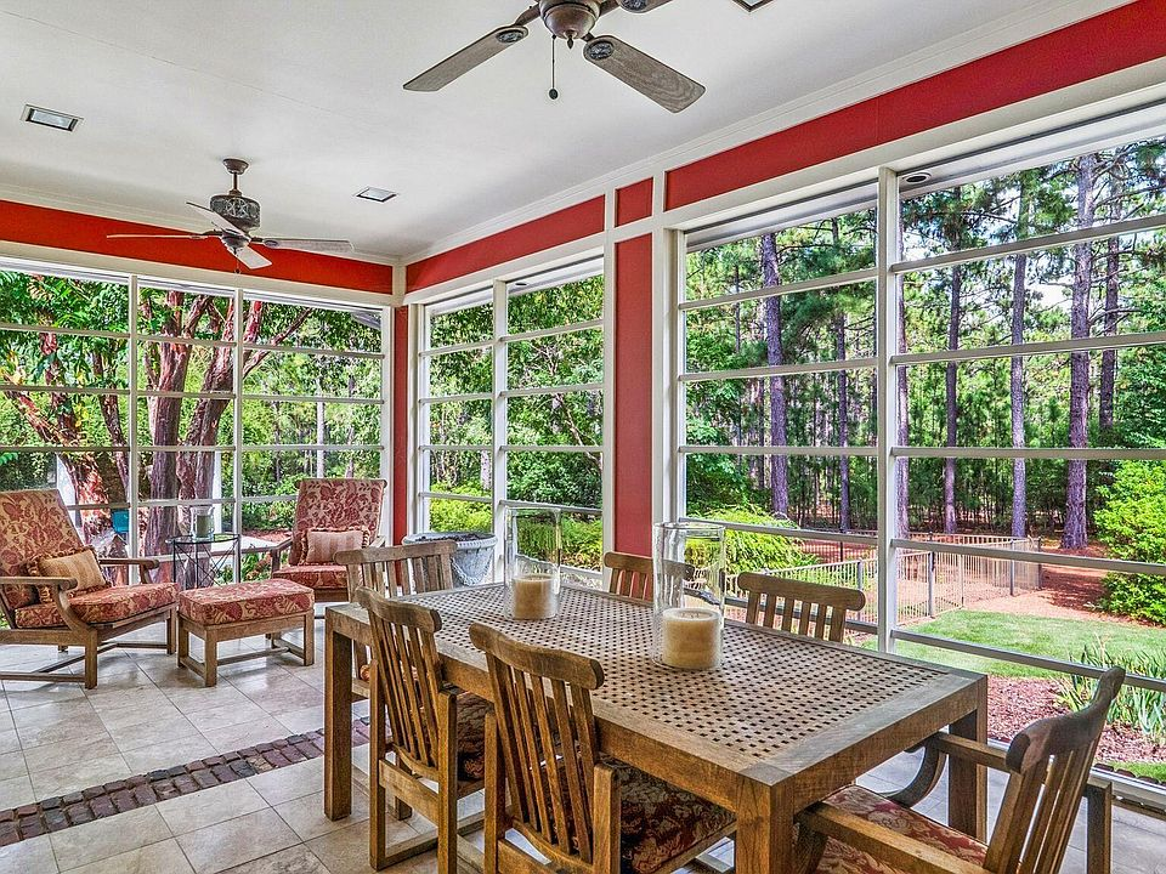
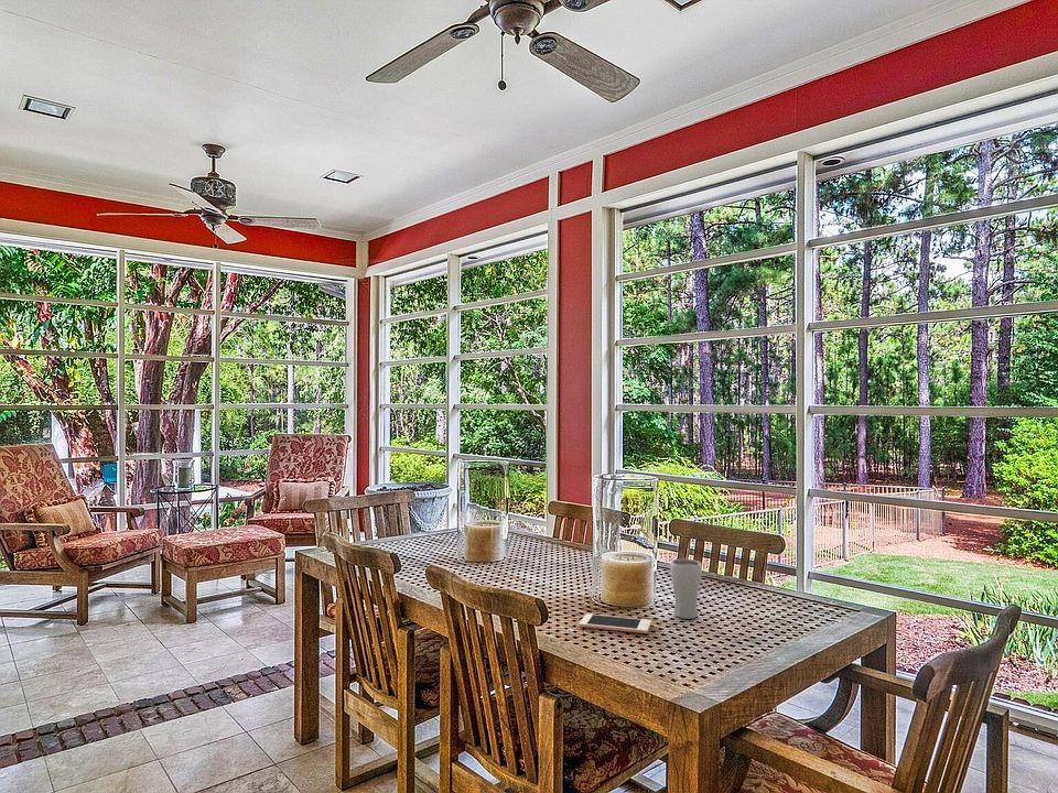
+ cell phone [579,612,652,634]
+ drinking glass [669,558,703,620]
